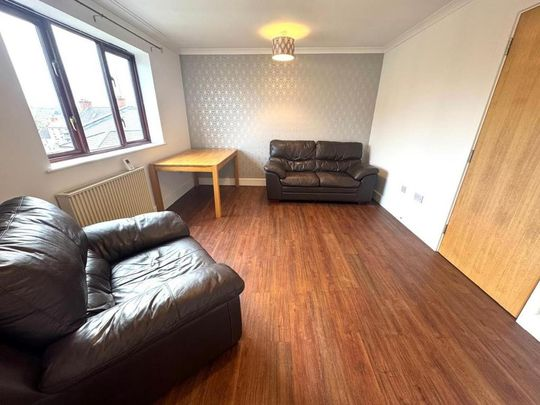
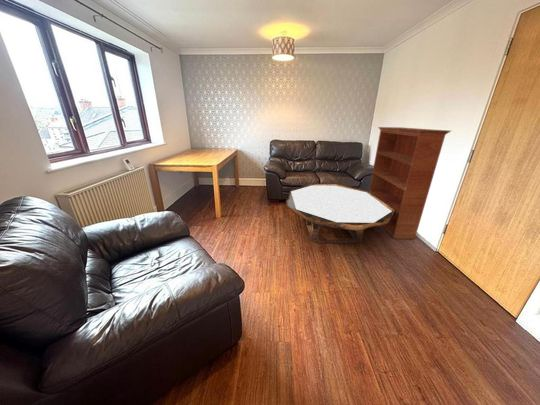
+ coffee table [285,183,394,244]
+ bookcase [368,126,452,240]
